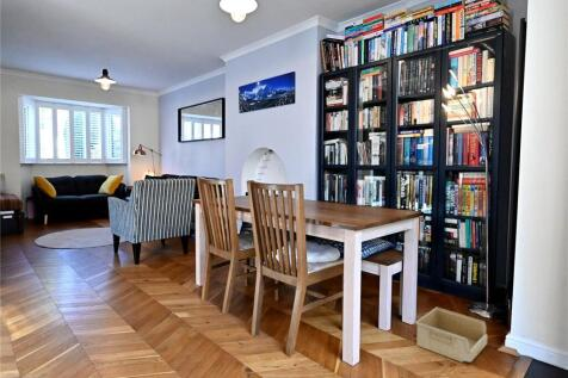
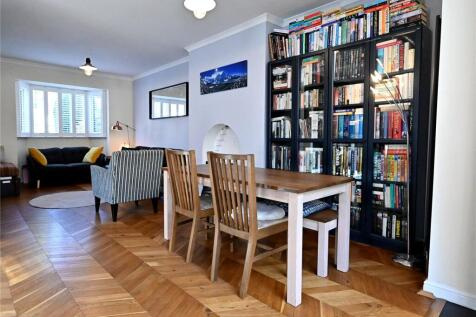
- storage bin [414,306,488,364]
